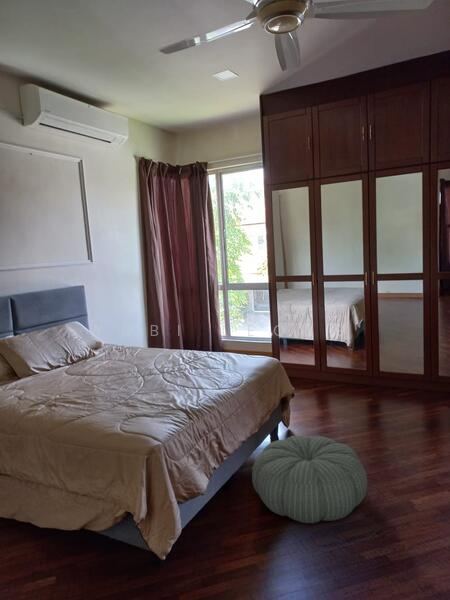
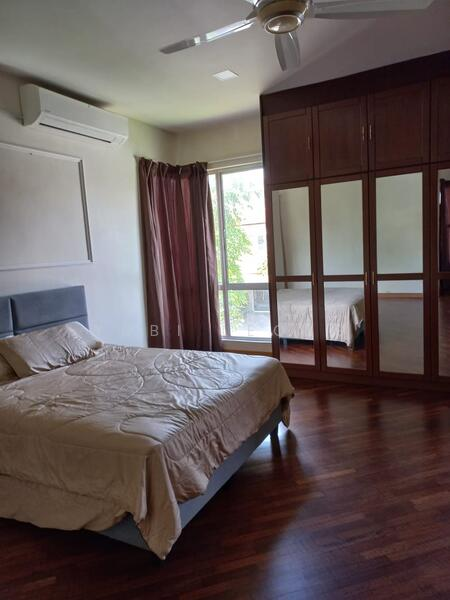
- pouf [251,434,369,524]
